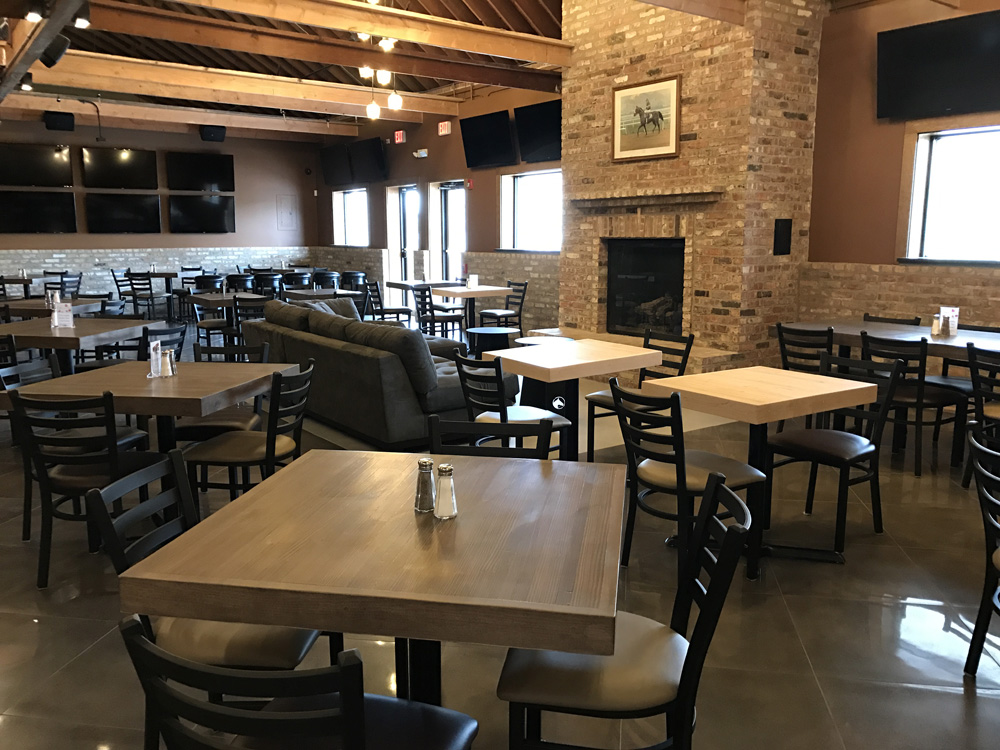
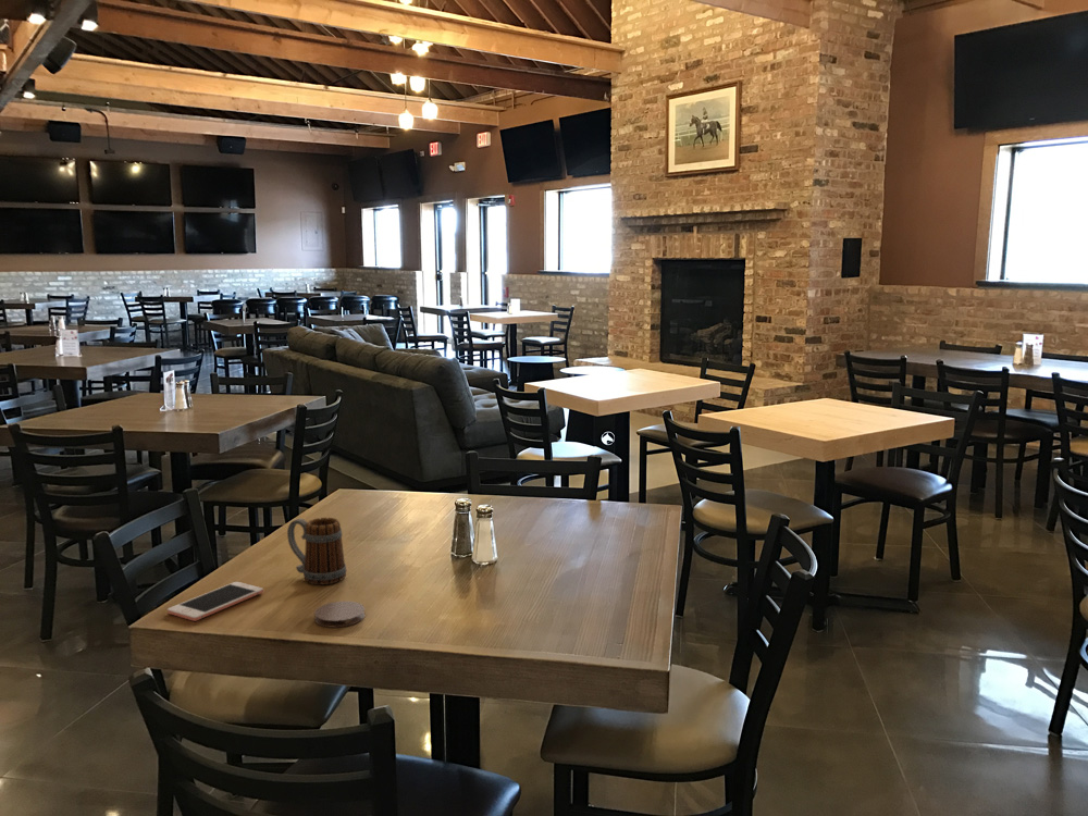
+ cell phone [166,581,264,622]
+ beer mug [286,517,347,586]
+ coaster [313,601,366,628]
